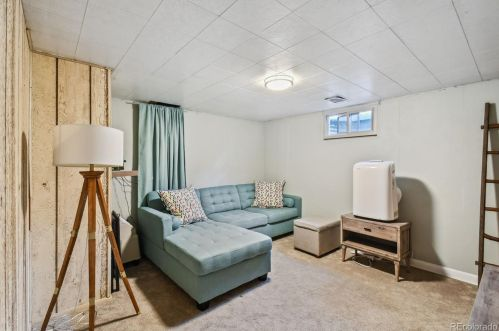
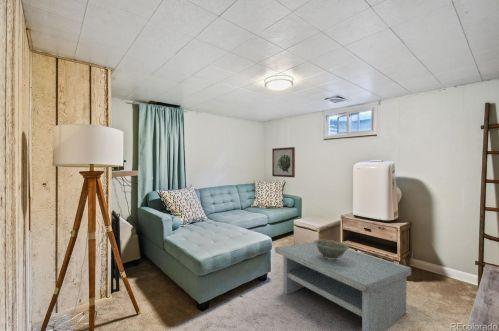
+ wall art [271,146,296,178]
+ coffee table [274,241,412,331]
+ decorative bowl [313,239,350,259]
